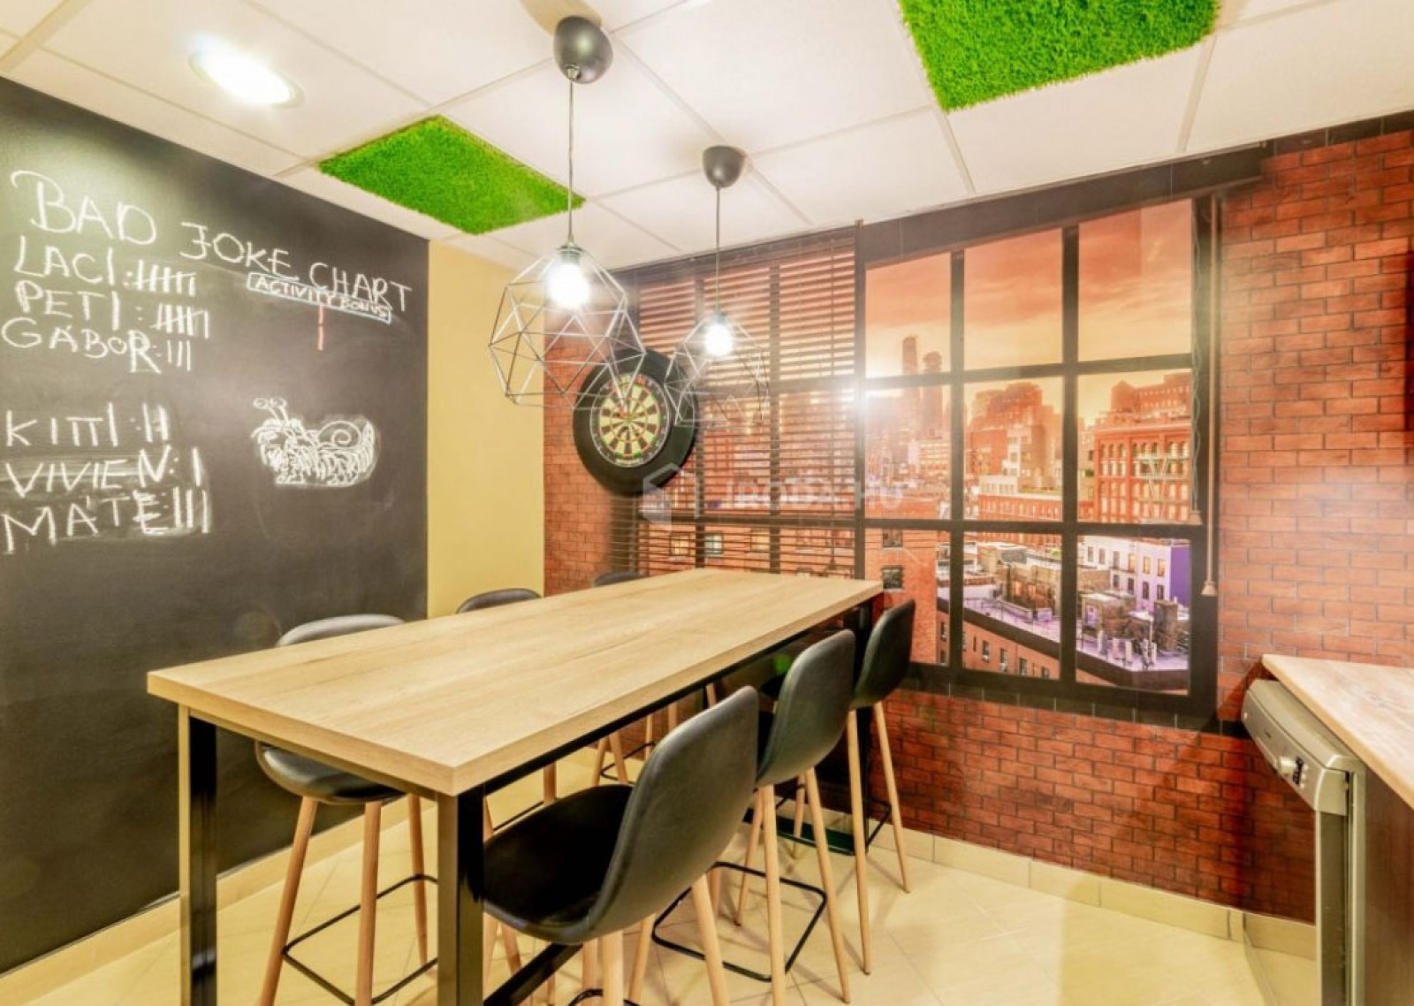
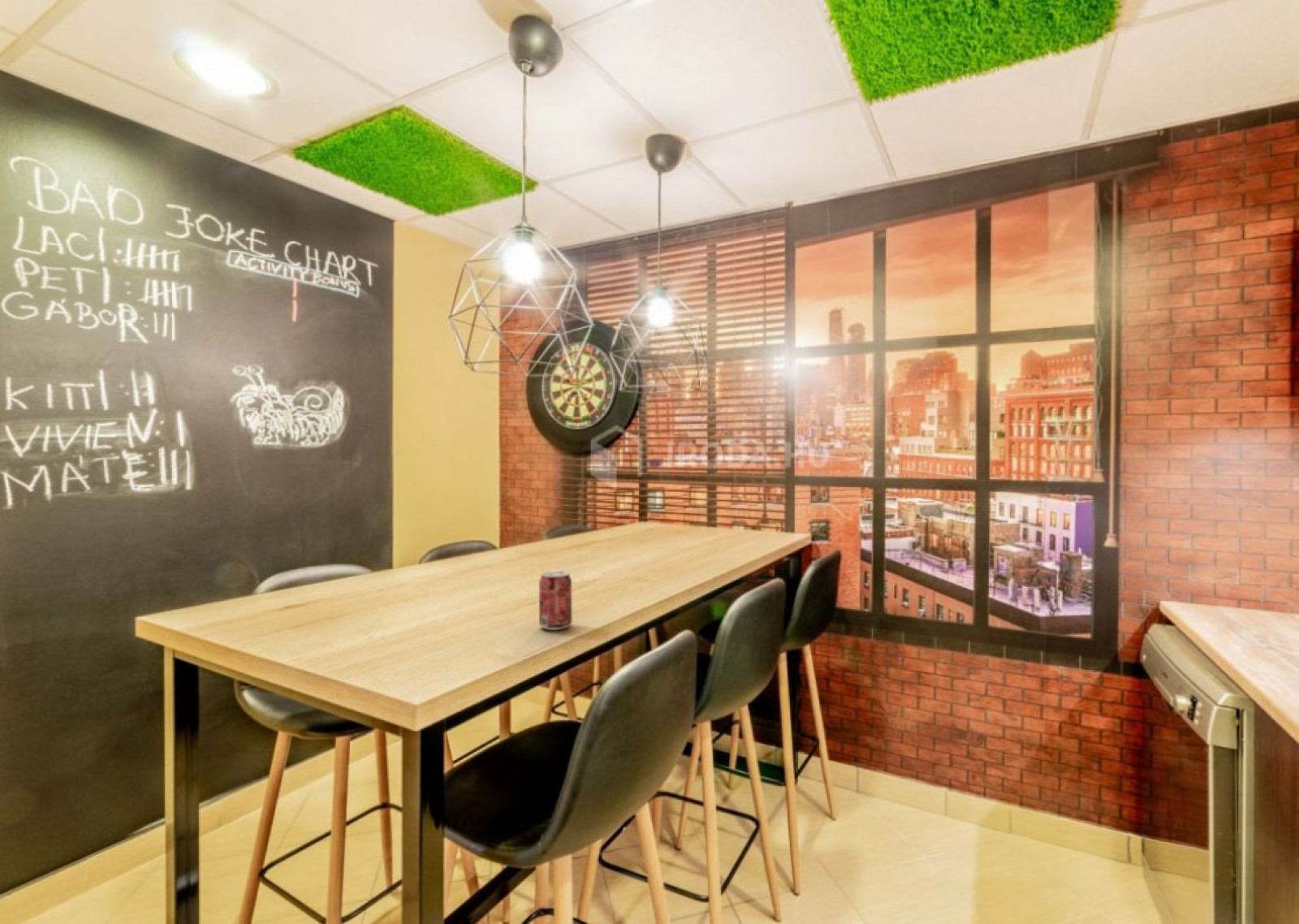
+ beverage can [538,570,572,631]
